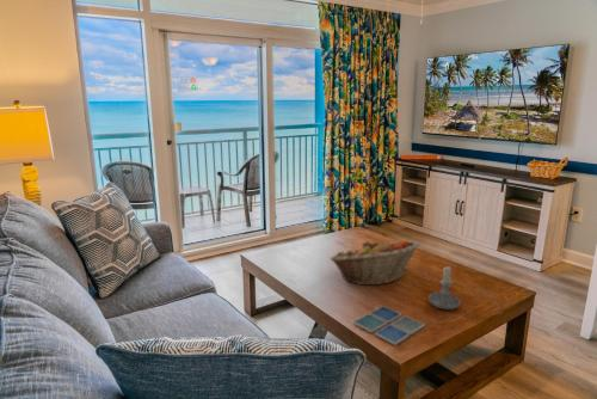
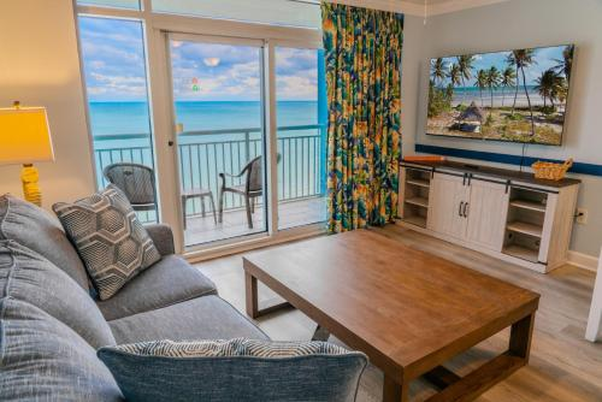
- fruit basket [328,239,421,286]
- drink coaster [352,305,426,346]
- candle [427,265,461,311]
